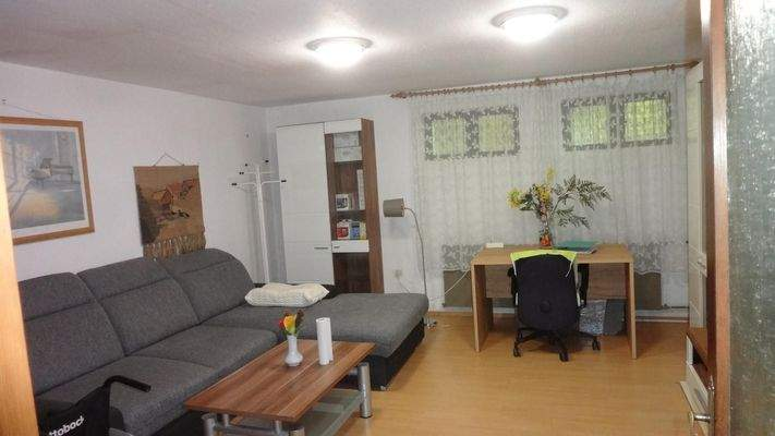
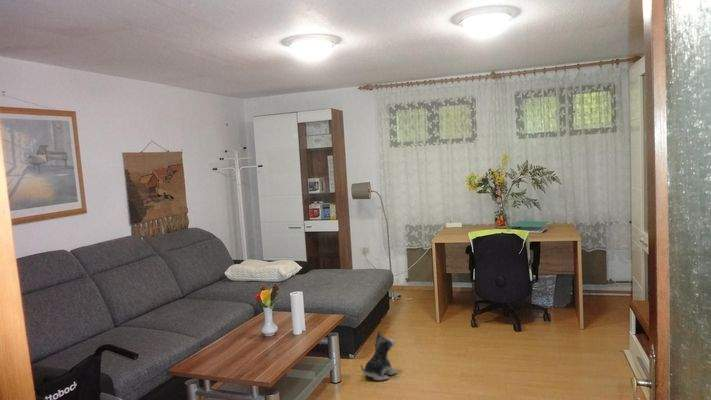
+ plush toy [360,330,398,381]
